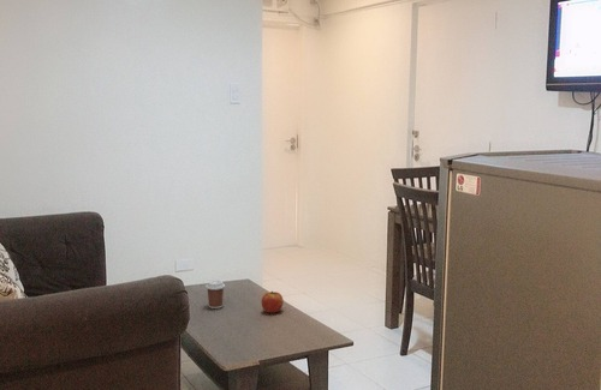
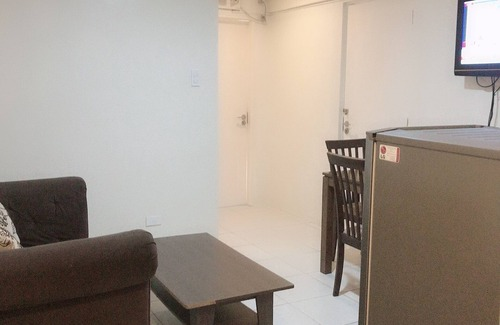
- apple [261,290,285,314]
- coffee cup [204,280,226,310]
